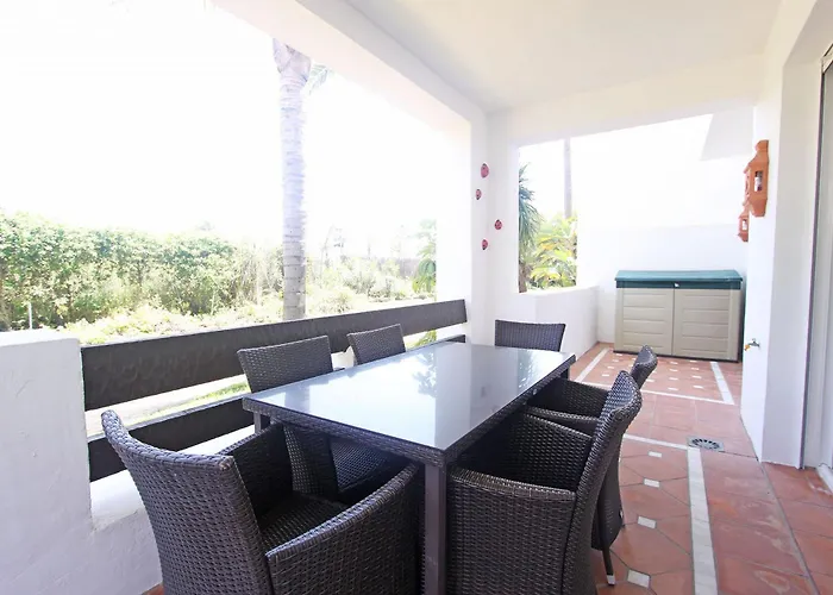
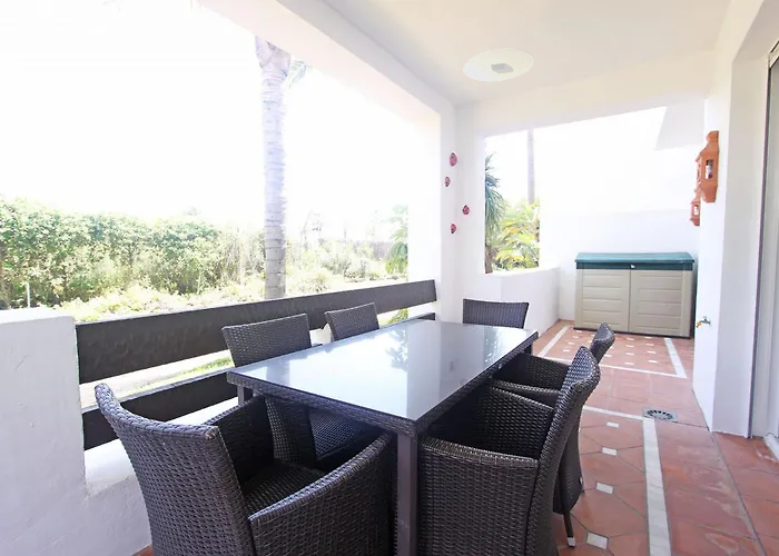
+ ceiling light [463,48,535,83]
